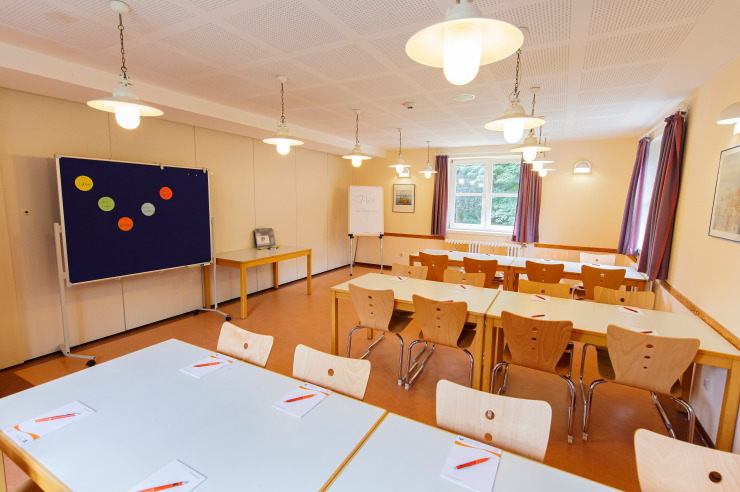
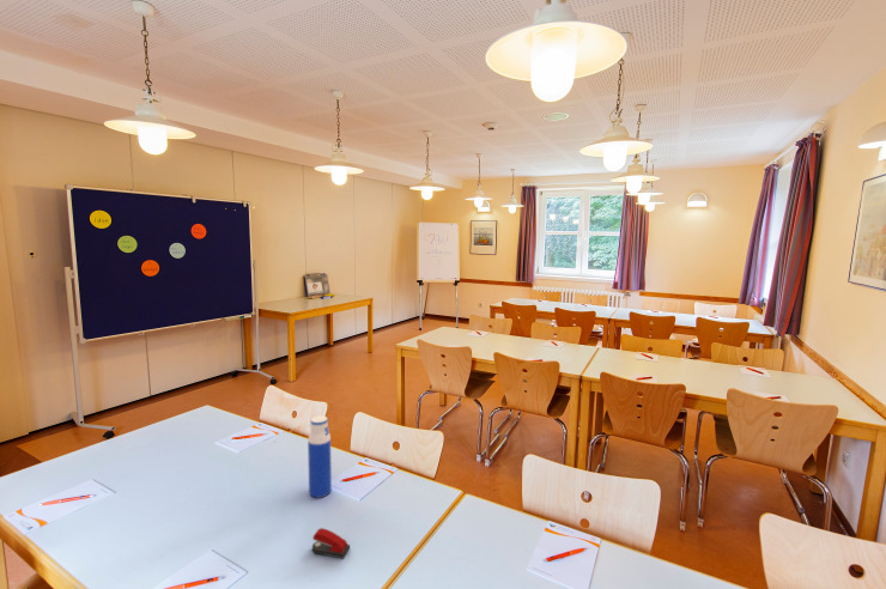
+ stapler [311,527,351,559]
+ water bottle [307,414,333,499]
